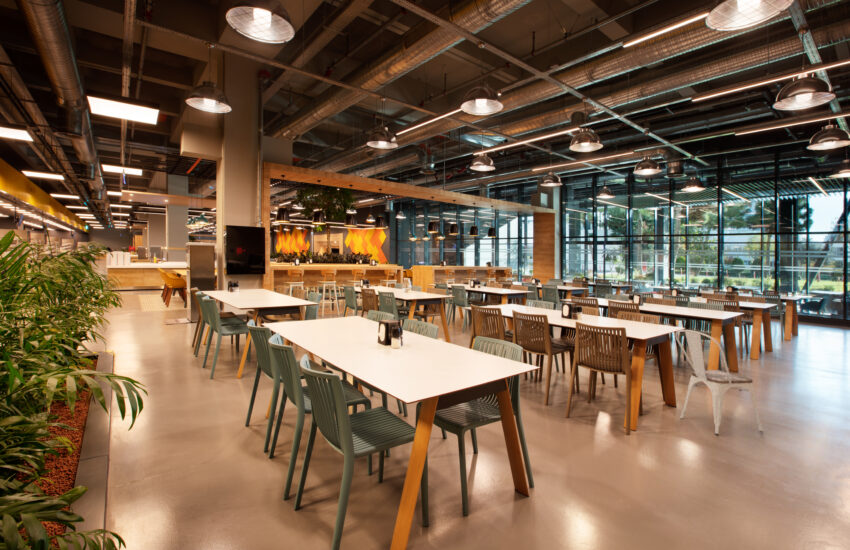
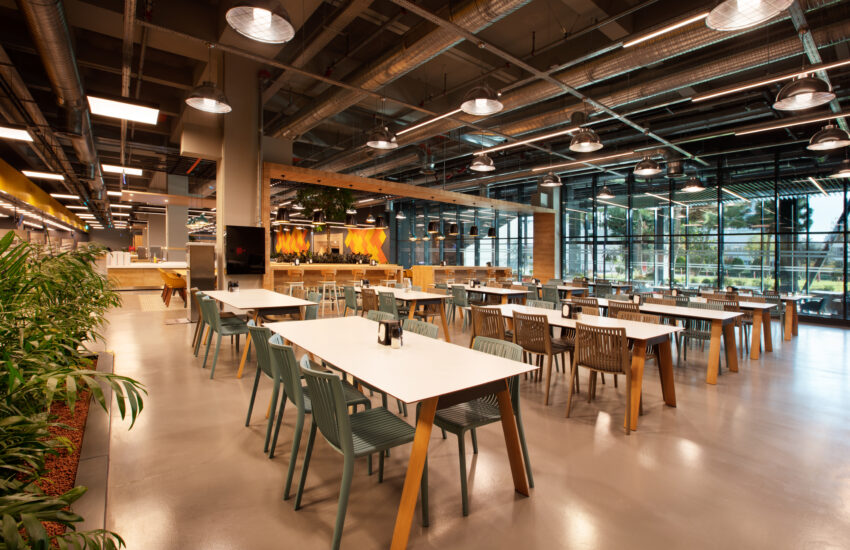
- chair [674,329,764,436]
